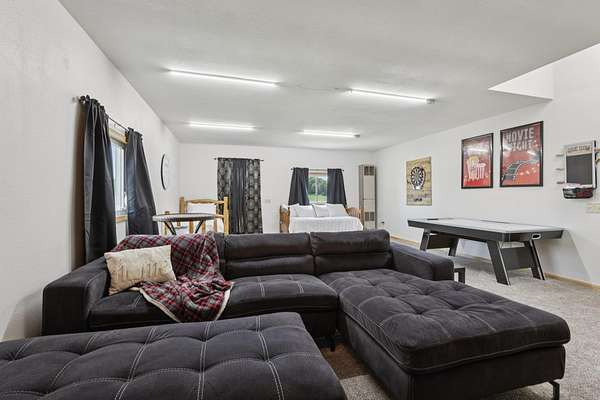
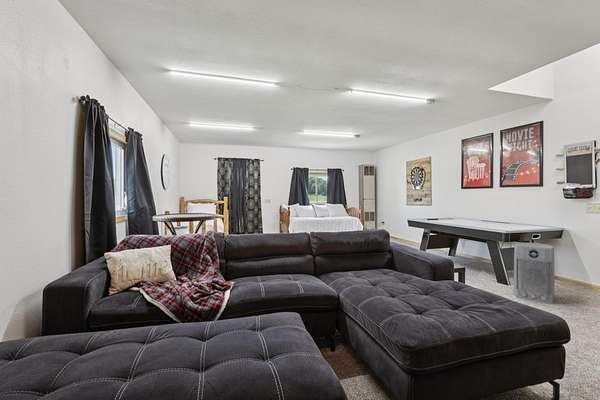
+ air purifier [513,242,555,305]
